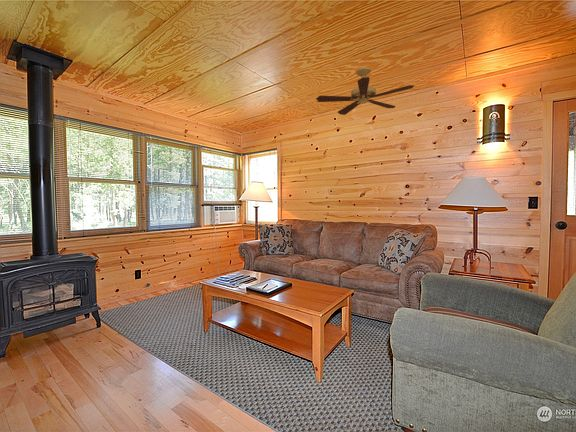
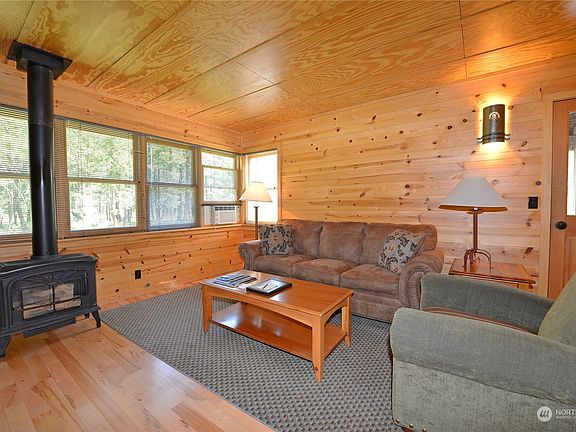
- ceiling fan [315,66,415,116]
